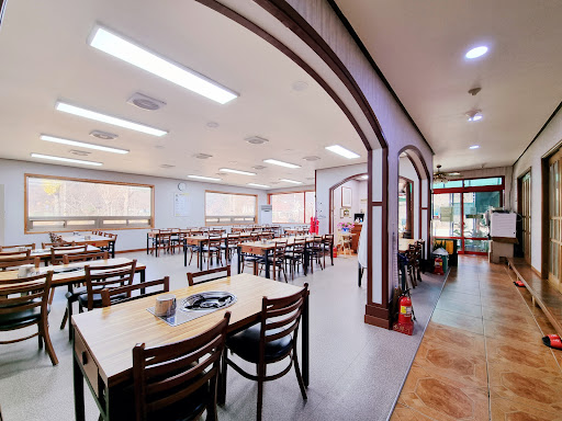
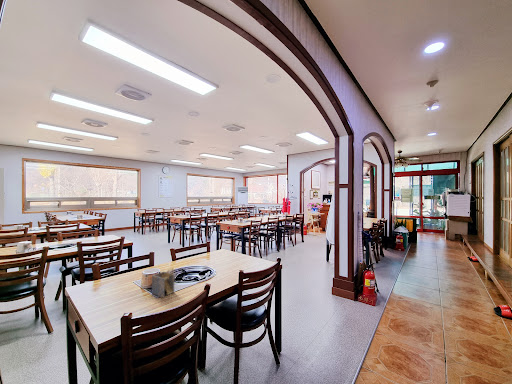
+ napkin holder [151,268,175,299]
